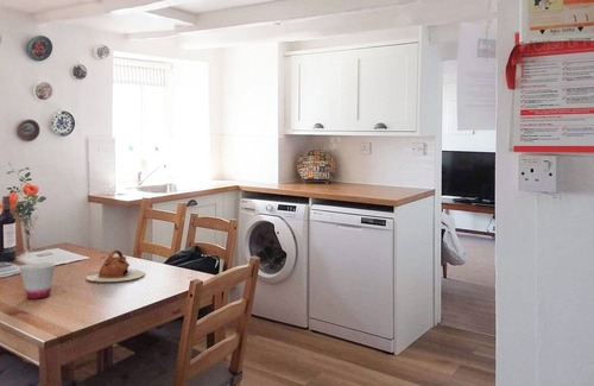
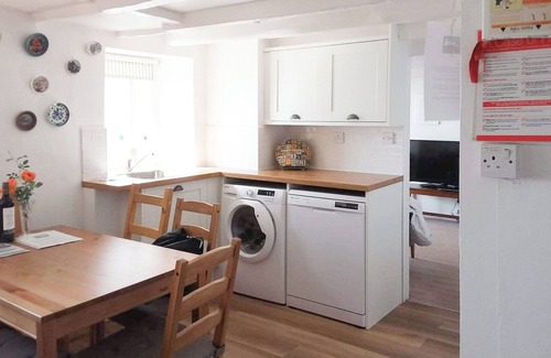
- cup [18,261,57,300]
- teapot [84,249,146,283]
